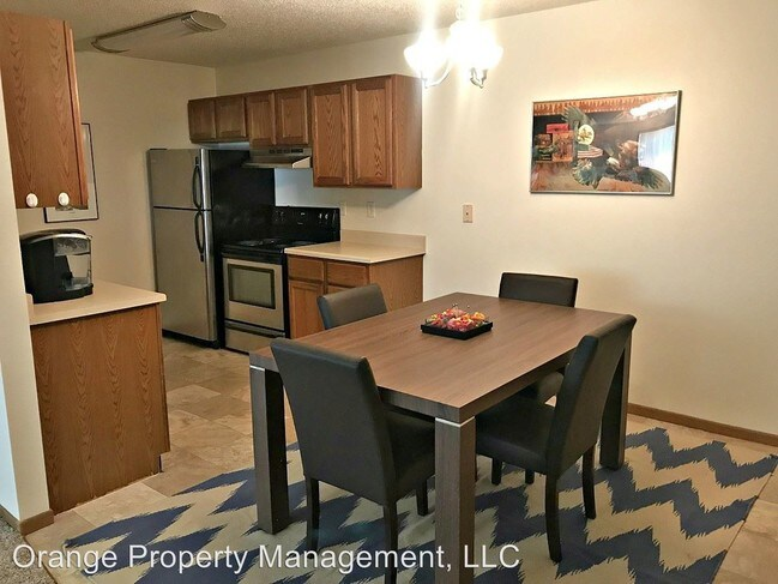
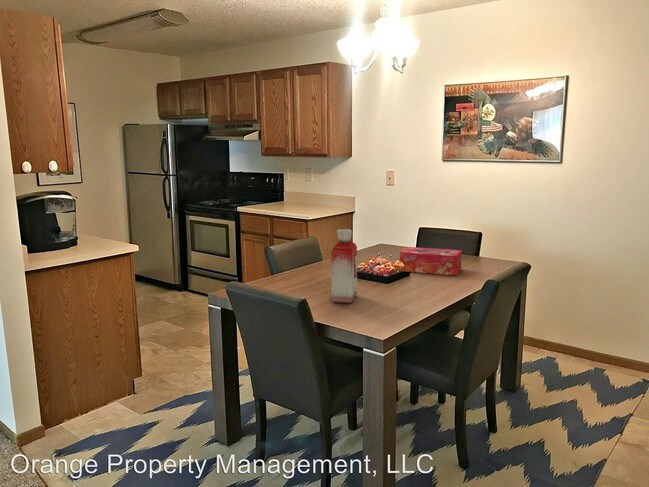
+ bottle [330,228,358,304]
+ tissue box [399,246,463,276]
